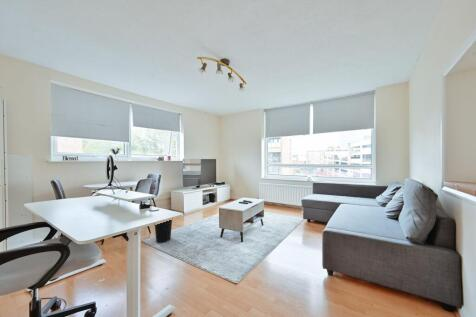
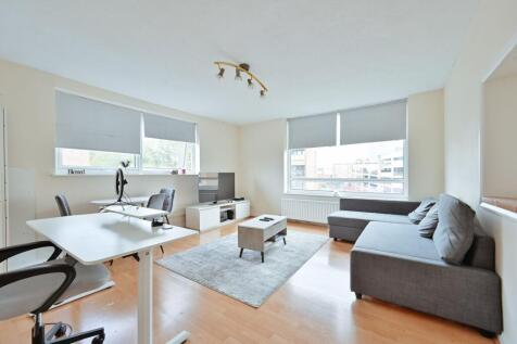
- wastebasket [154,219,173,244]
